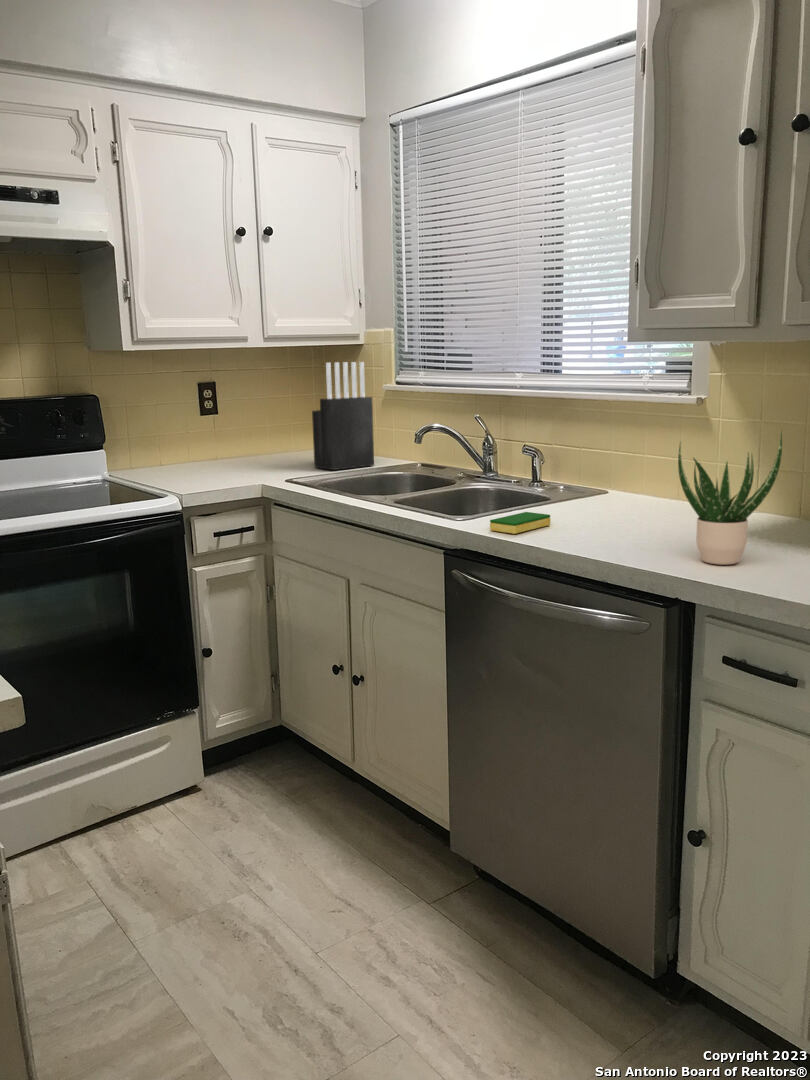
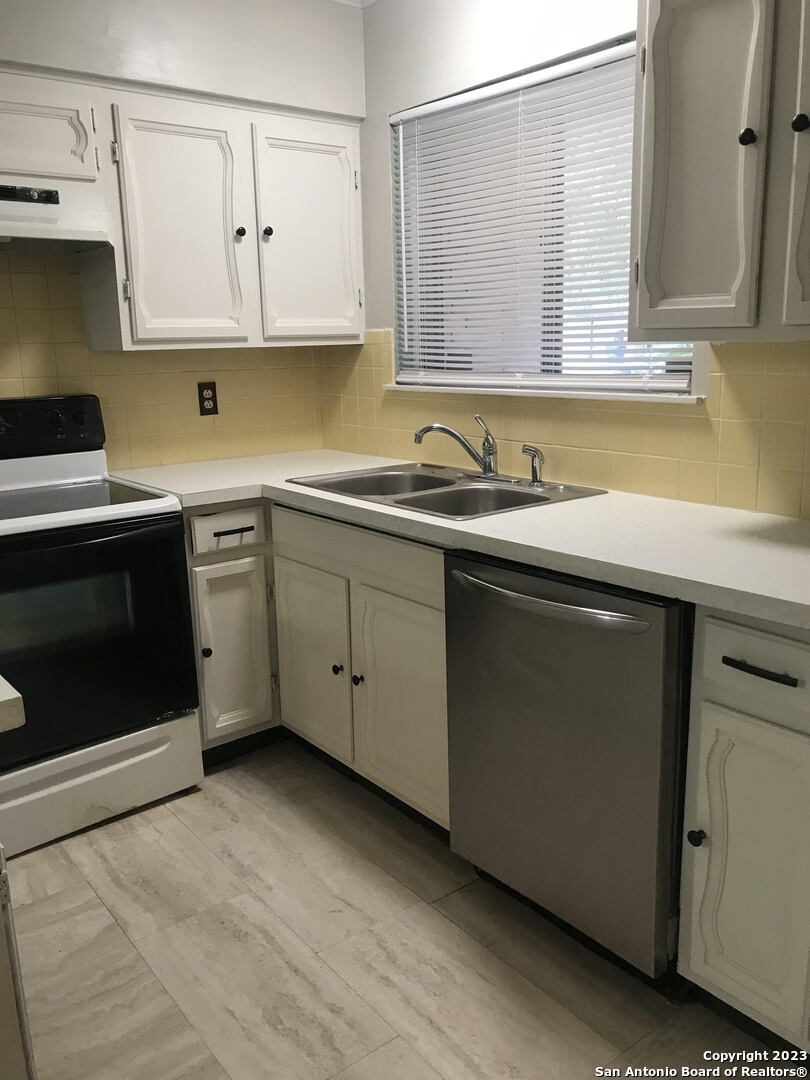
- dish sponge [489,511,551,535]
- potted plant [677,429,783,566]
- knife block [311,361,375,471]
